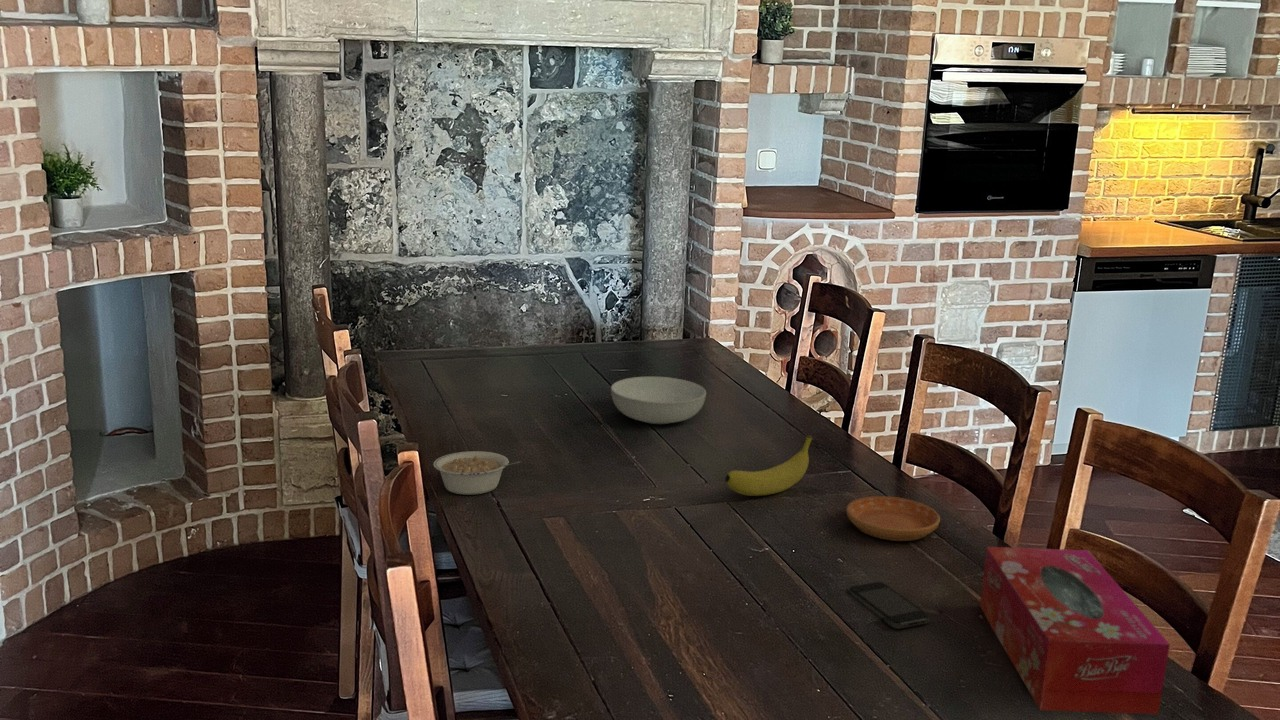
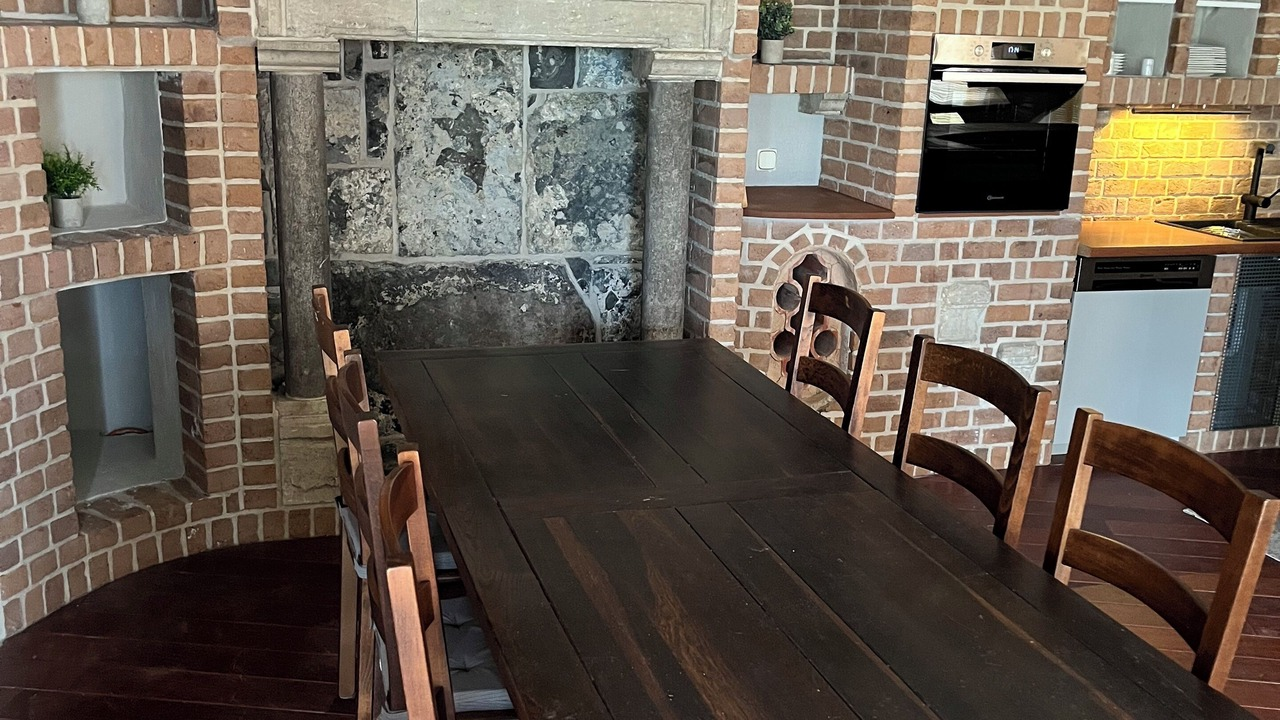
- smartphone [848,581,931,630]
- fruit [724,434,813,497]
- serving bowl [610,376,707,425]
- legume [432,450,522,496]
- saucer [845,495,941,542]
- tissue box [979,546,1171,716]
